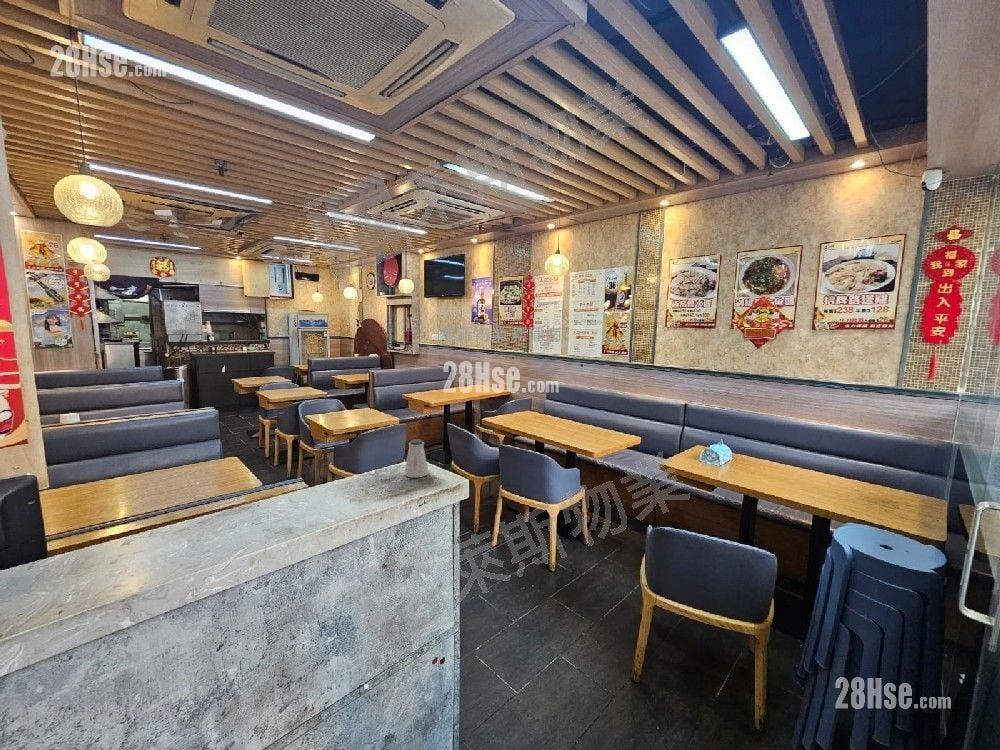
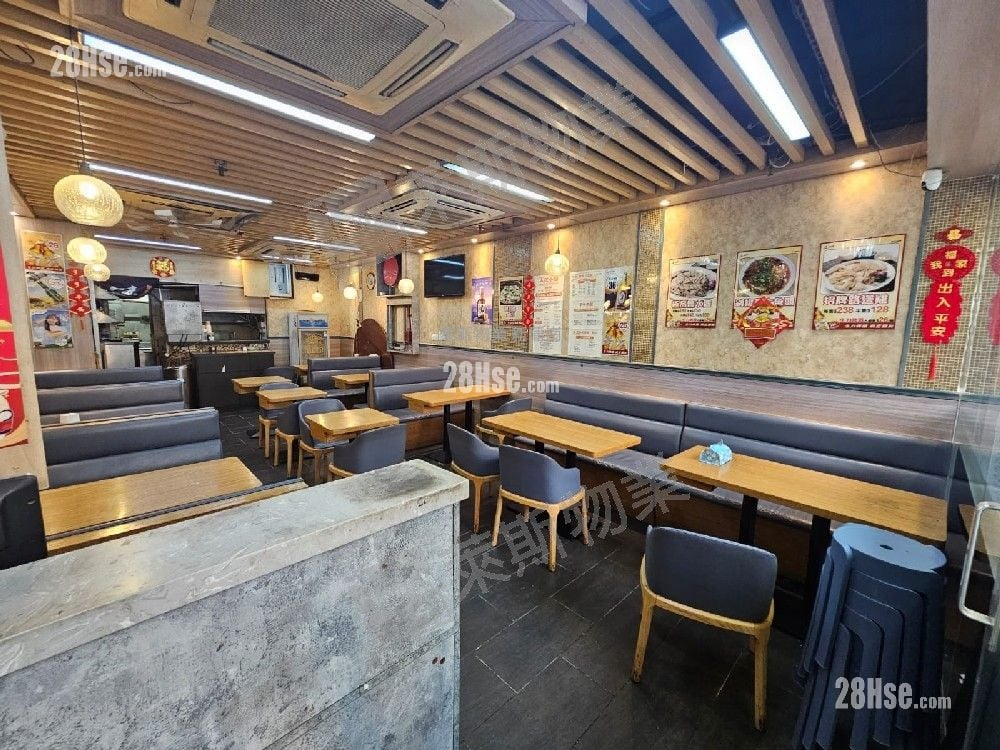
- saltshaker [403,438,430,479]
